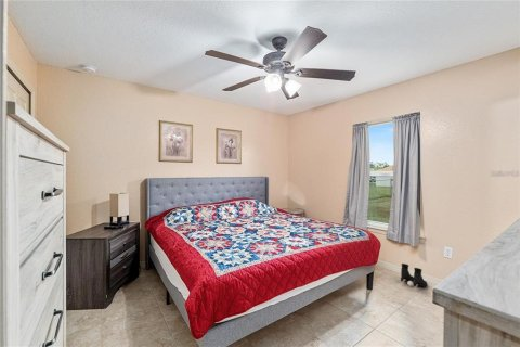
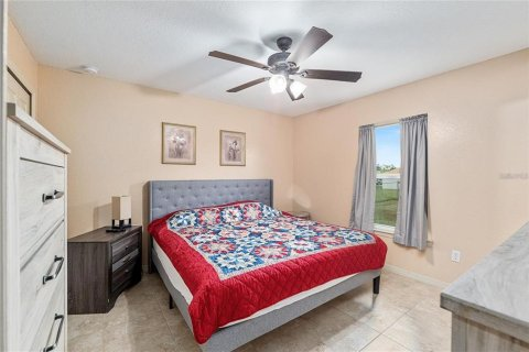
- boots [400,262,428,287]
